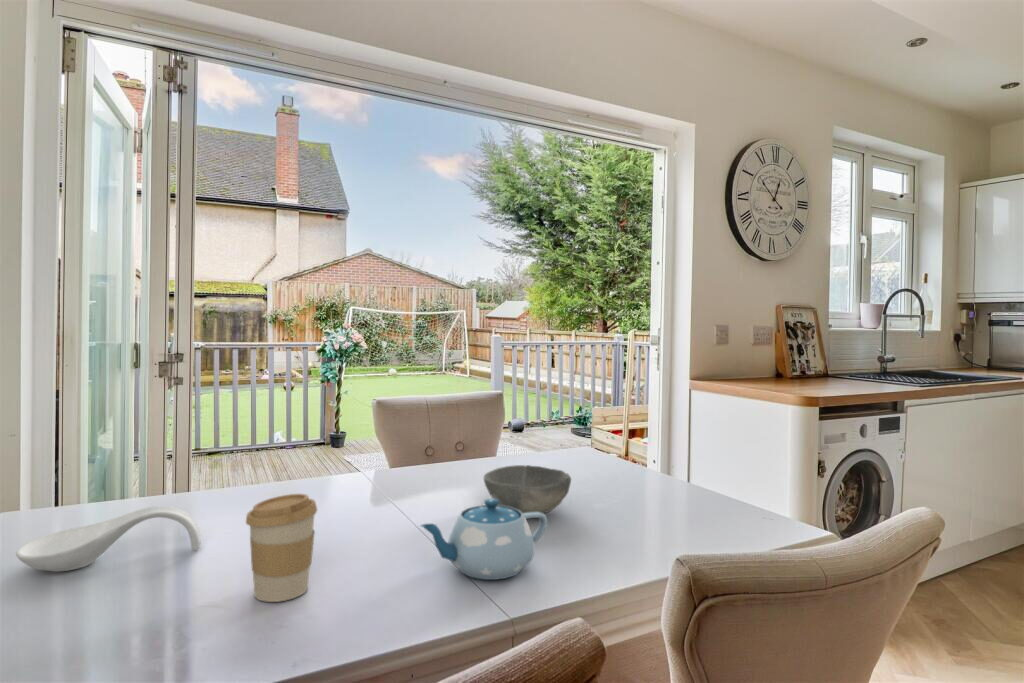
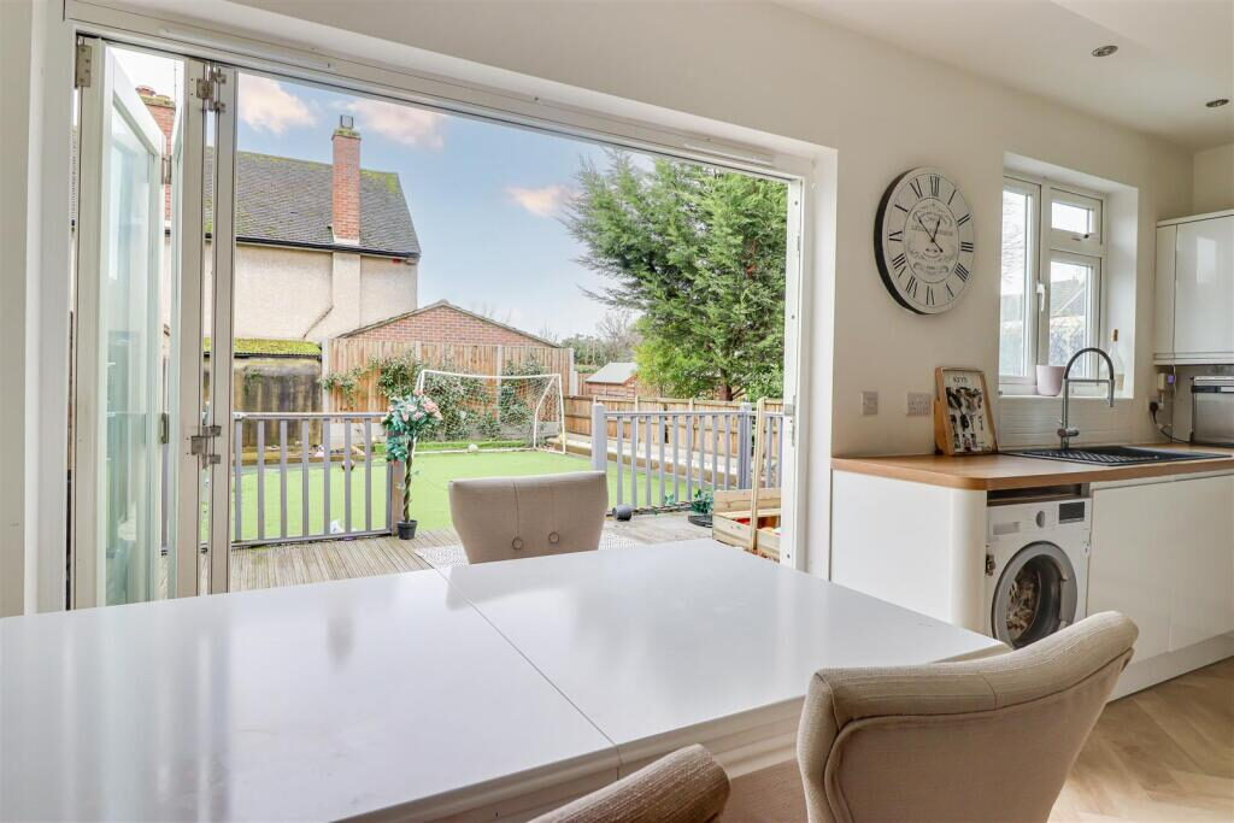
- coffee cup [245,493,318,603]
- spoon rest [15,505,202,573]
- chinaware [420,498,548,581]
- bowl [483,464,572,514]
